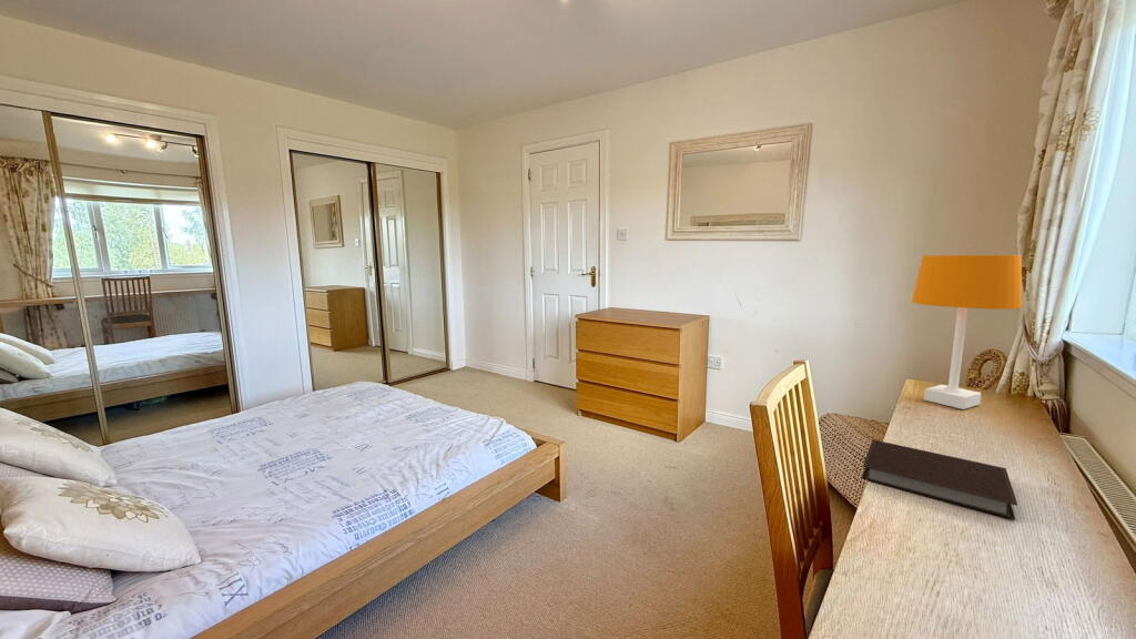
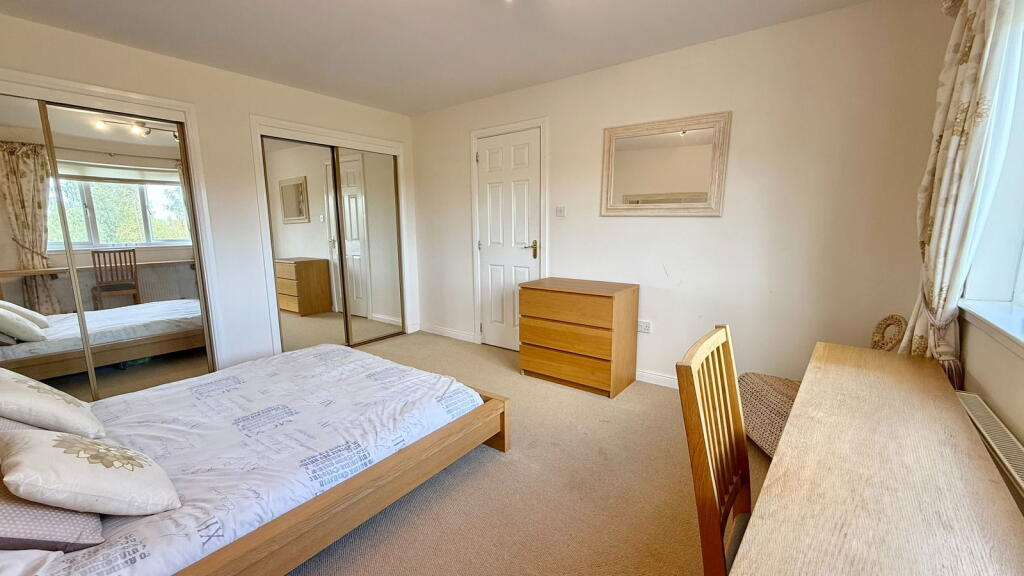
- notebook [861,438,1018,520]
- desk lamp [911,254,1023,410]
